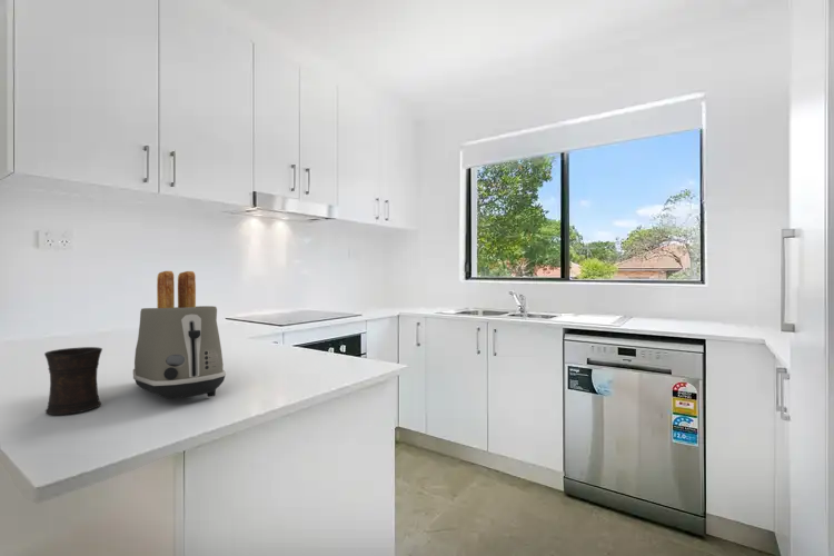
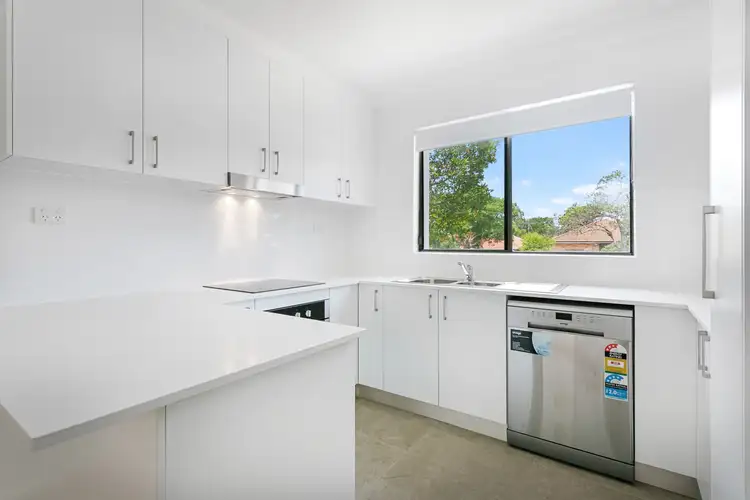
- toaster [132,270,227,399]
- mug [43,346,103,416]
